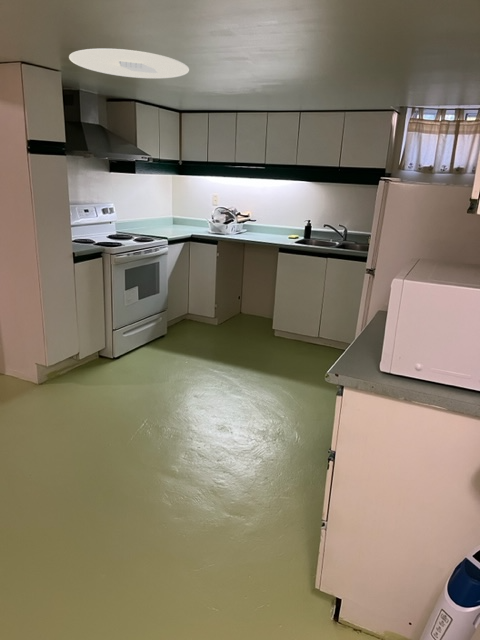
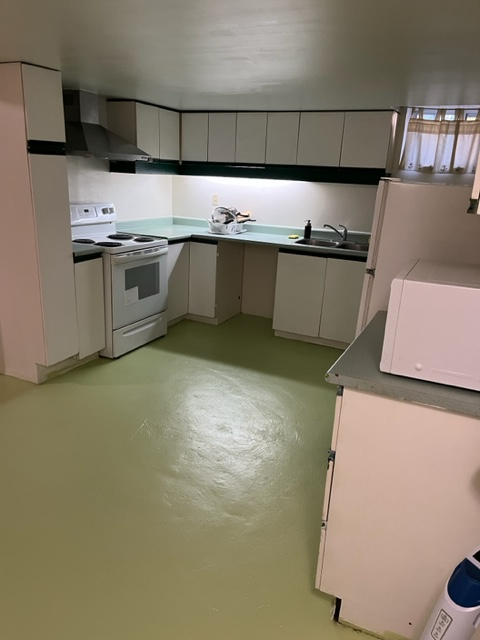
- ceiling light [68,48,190,79]
